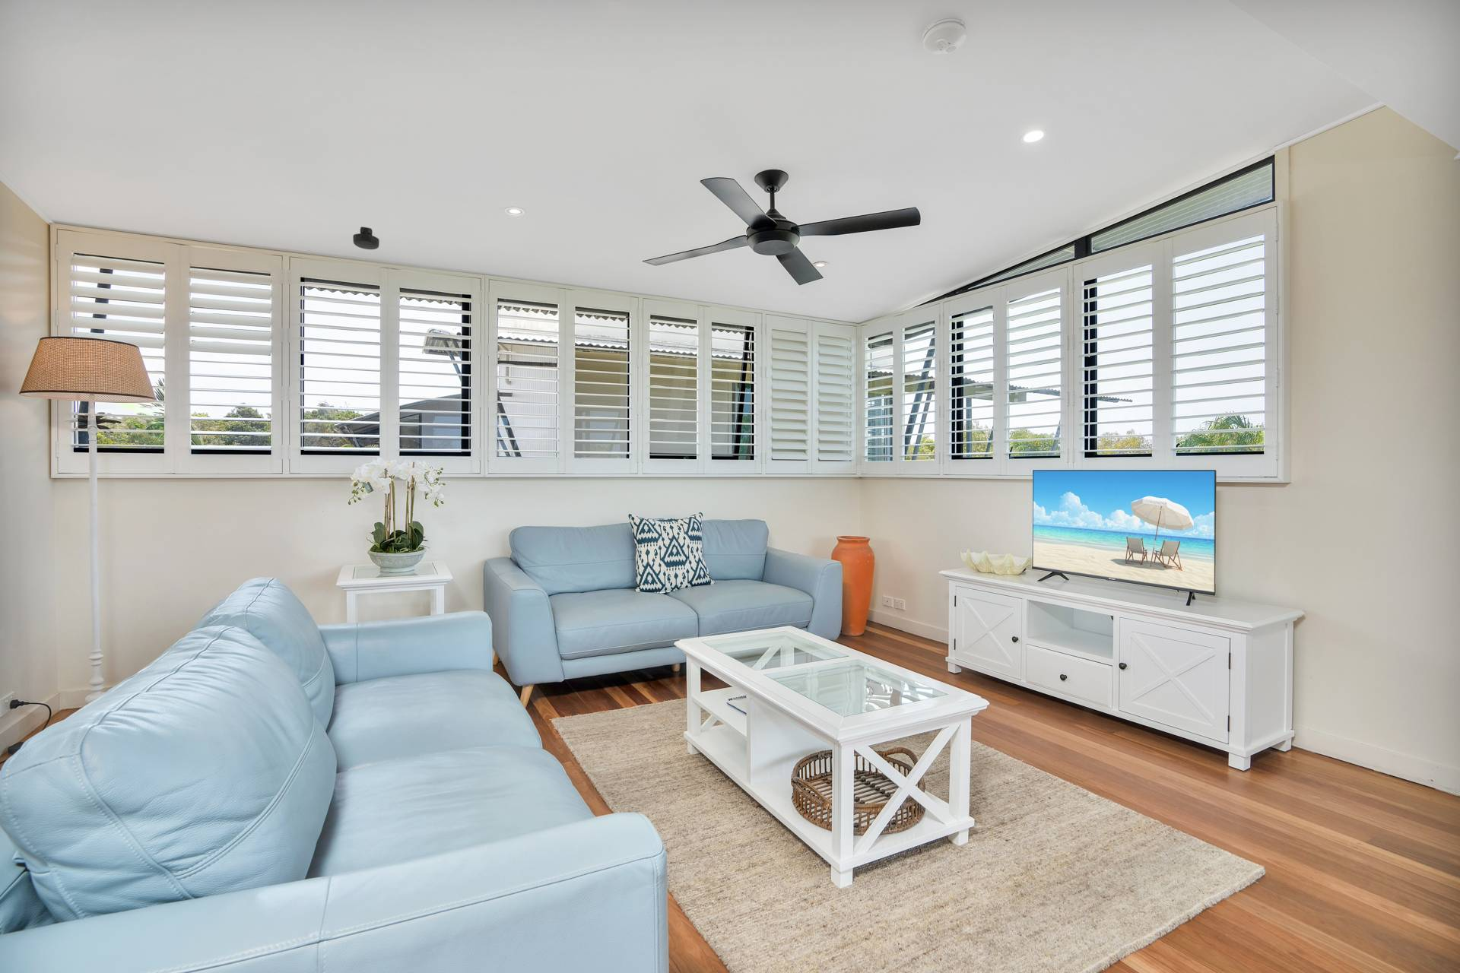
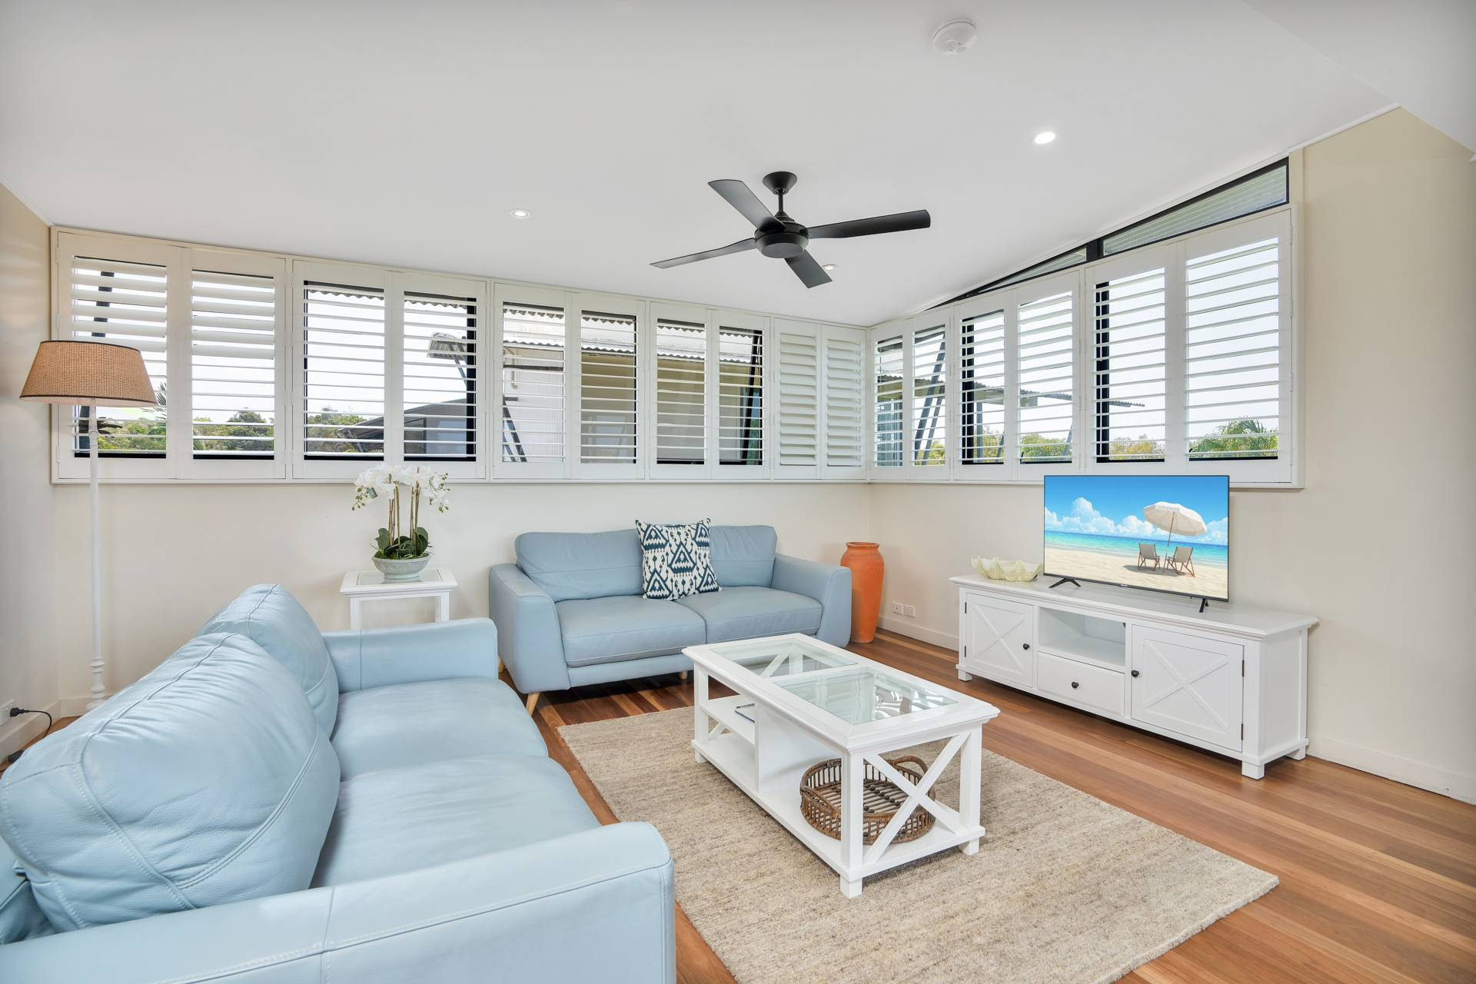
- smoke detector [352,226,380,250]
